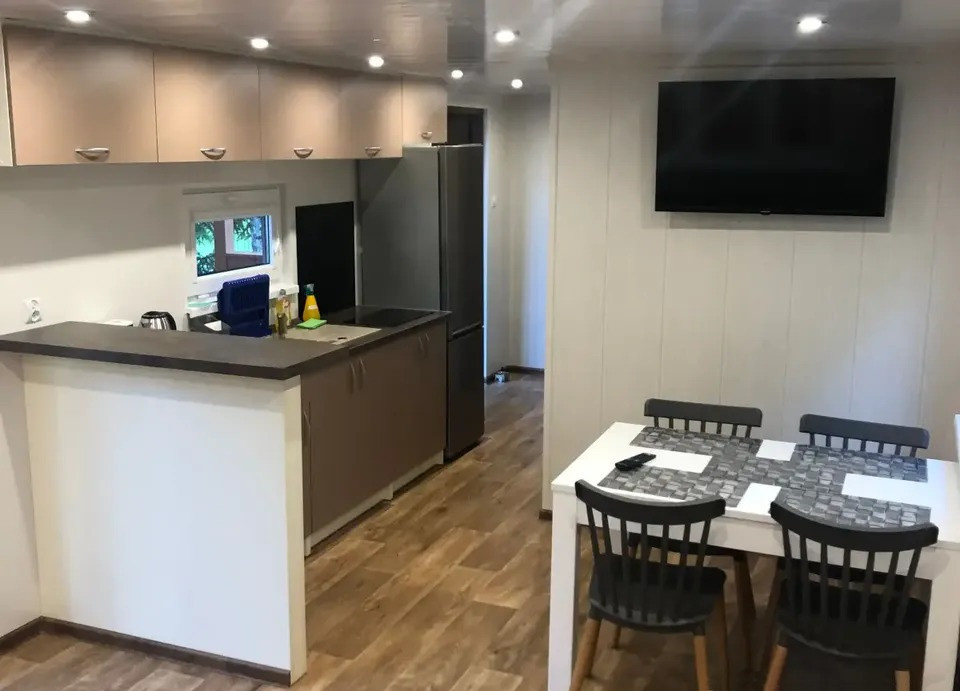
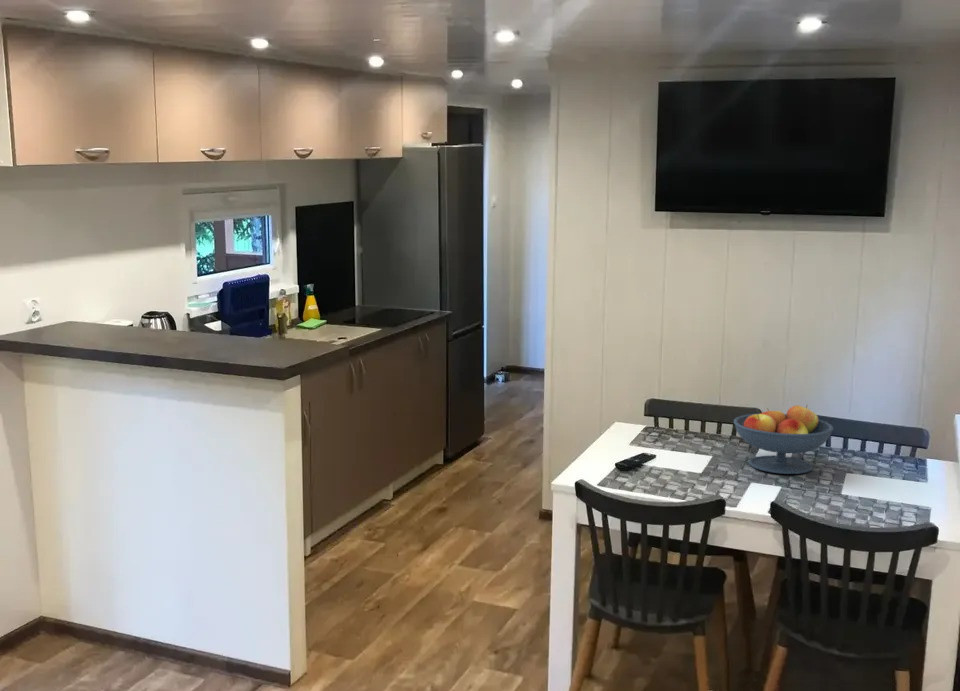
+ fruit bowl [733,404,834,475]
